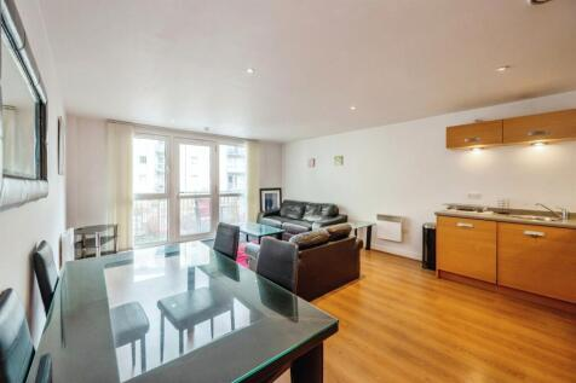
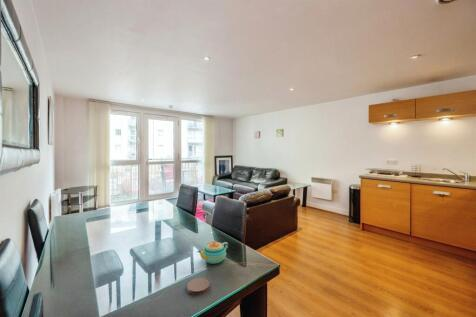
+ coaster [186,277,210,296]
+ teapot [196,240,229,265]
